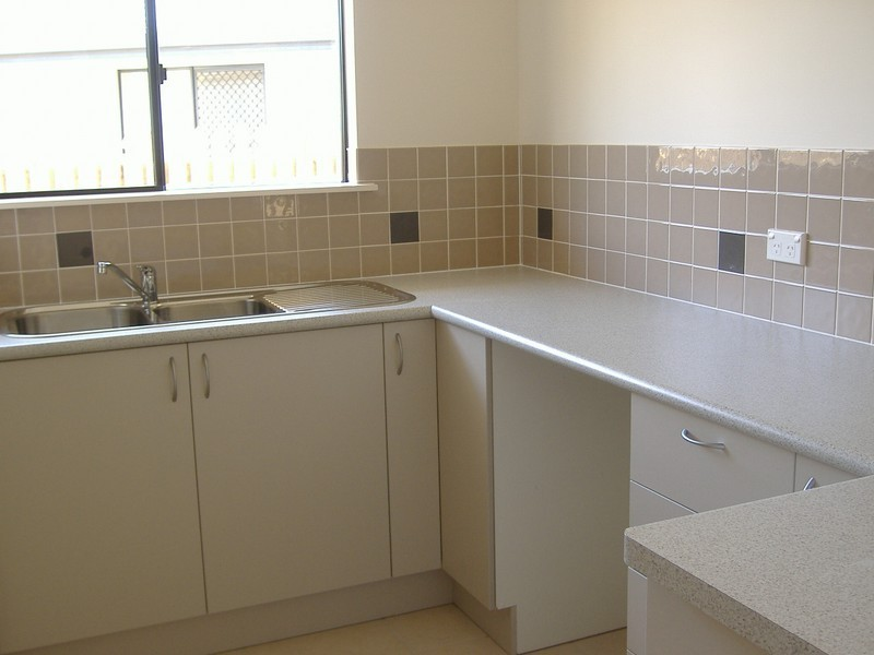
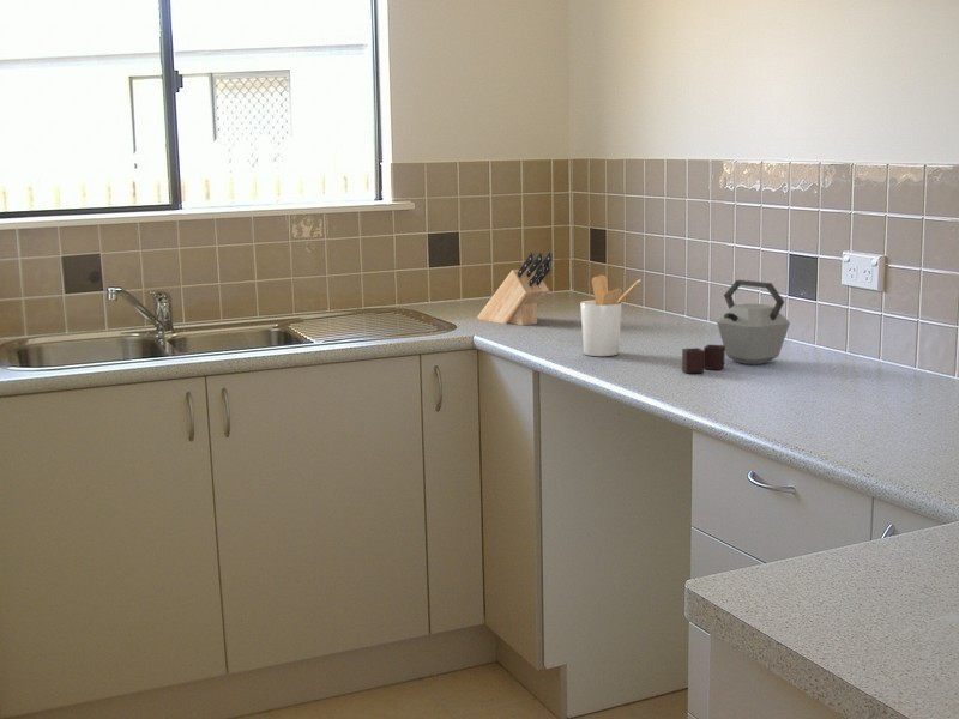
+ kettle [681,279,791,374]
+ utensil holder [579,274,643,357]
+ knife block [476,252,554,326]
